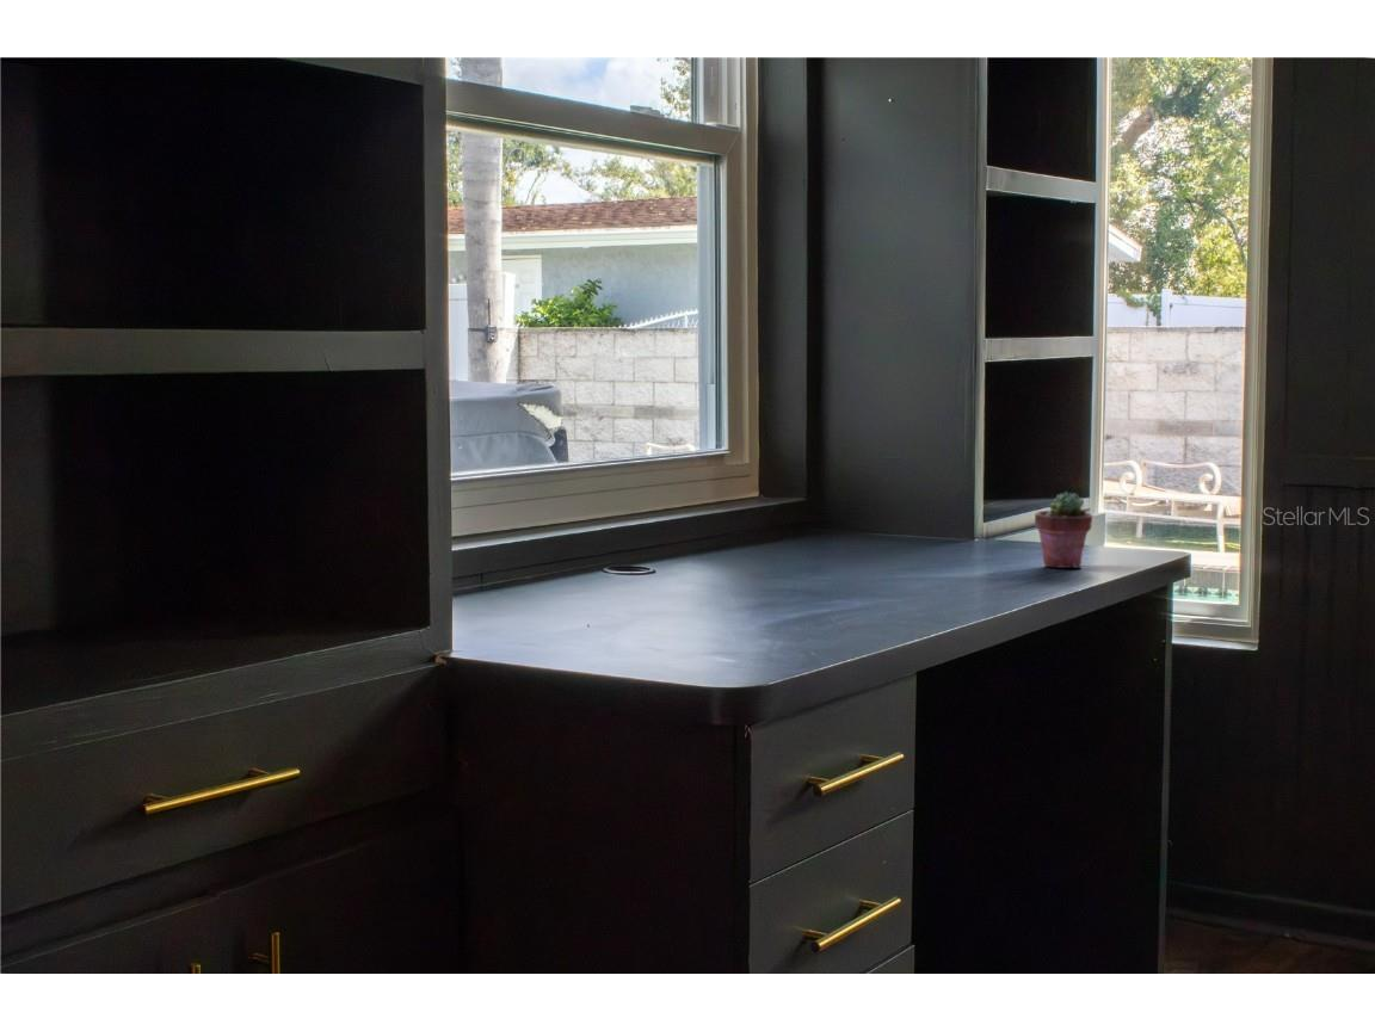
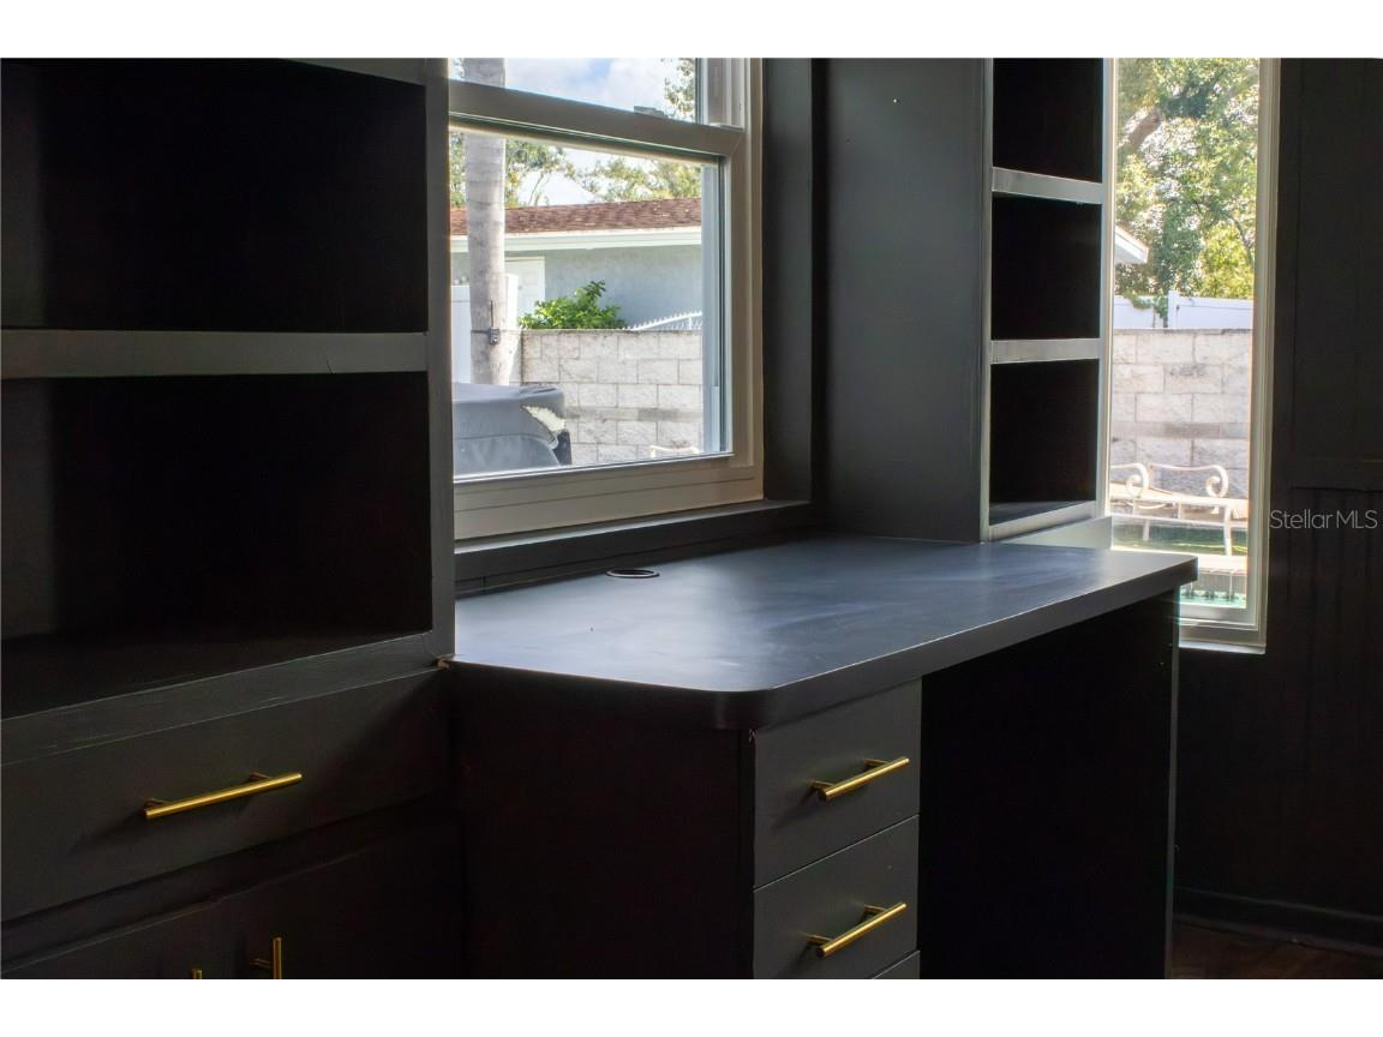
- potted succulent [1034,490,1093,569]
